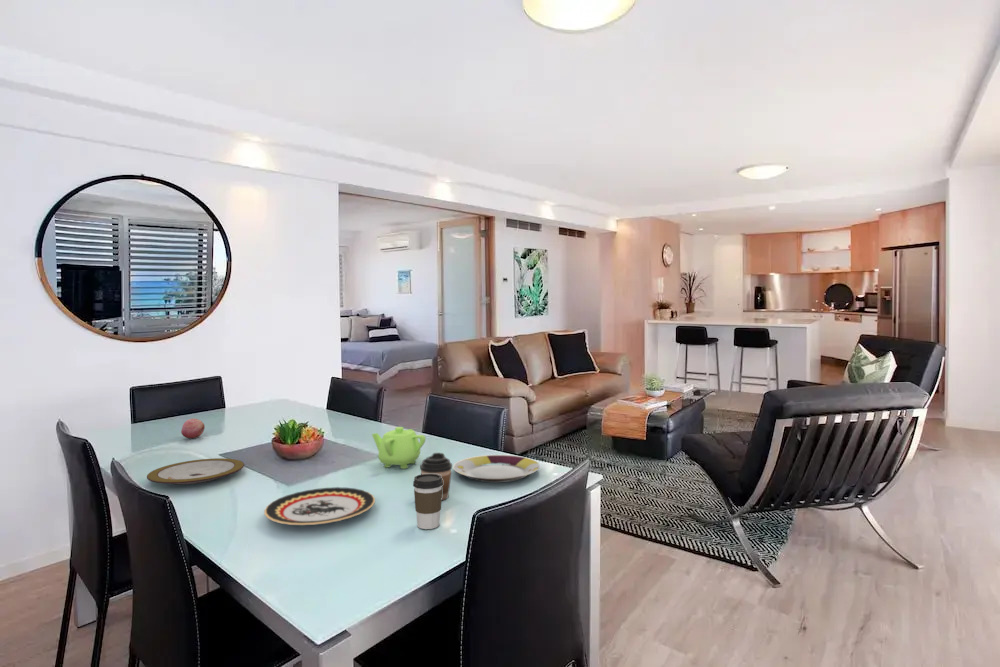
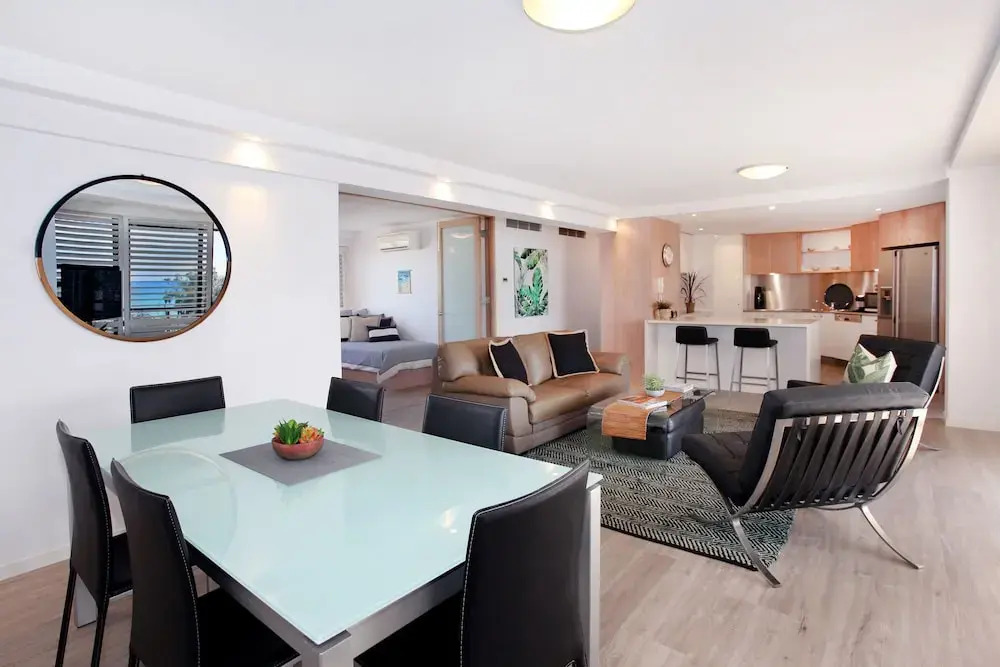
- teapot [371,426,427,470]
- plate [146,457,245,486]
- coffee cup [412,474,443,530]
- plate [263,486,376,526]
- coffee cup [419,452,453,501]
- fruit [180,418,206,439]
- plate [452,454,541,483]
